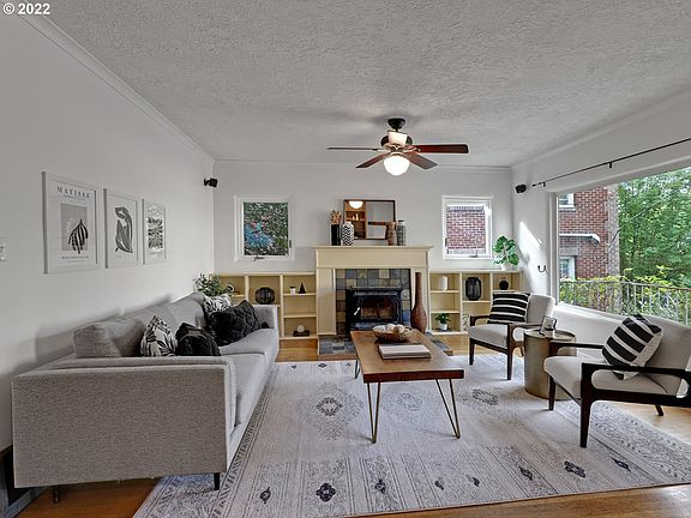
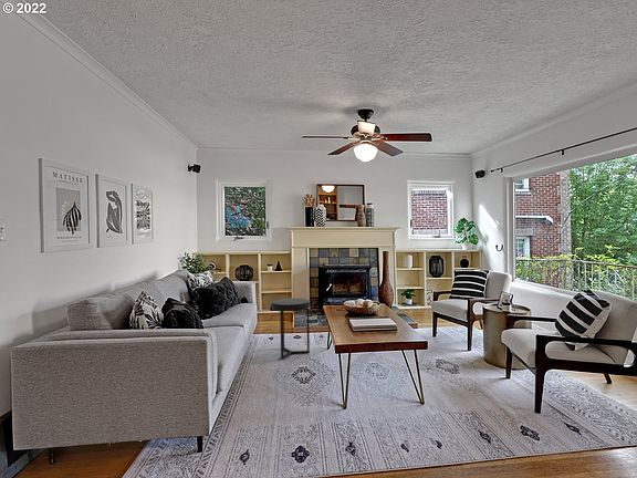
+ side table [270,298,311,360]
